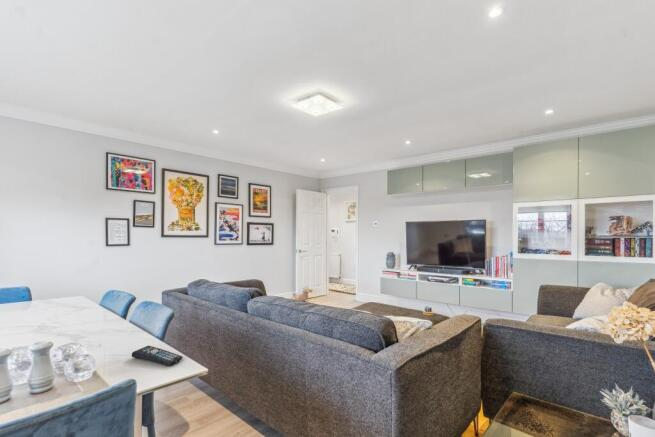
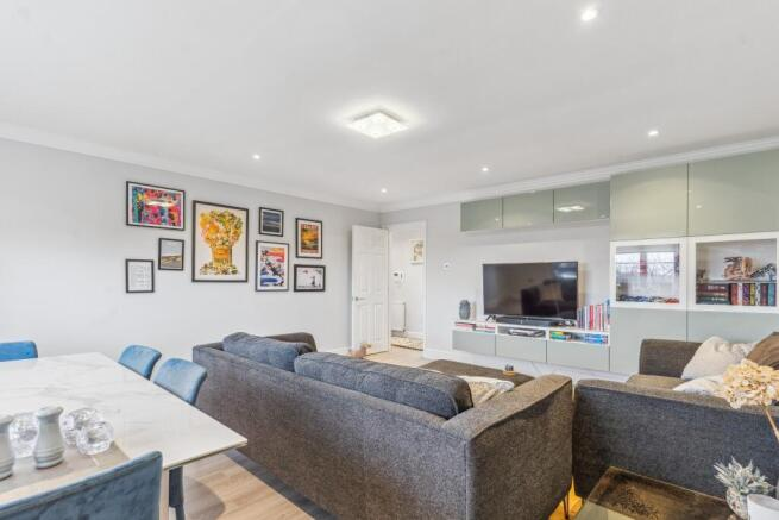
- remote control [131,345,184,367]
